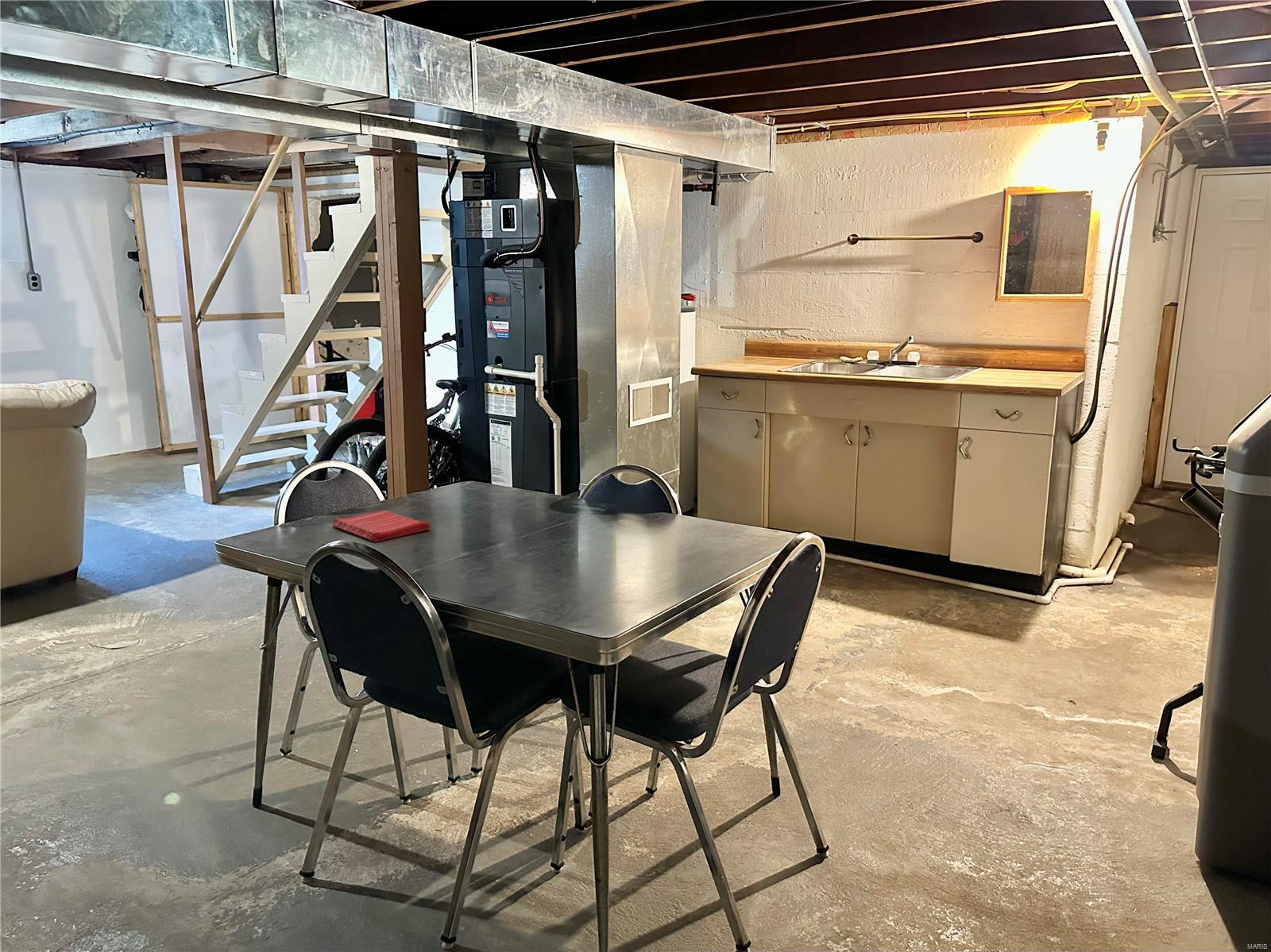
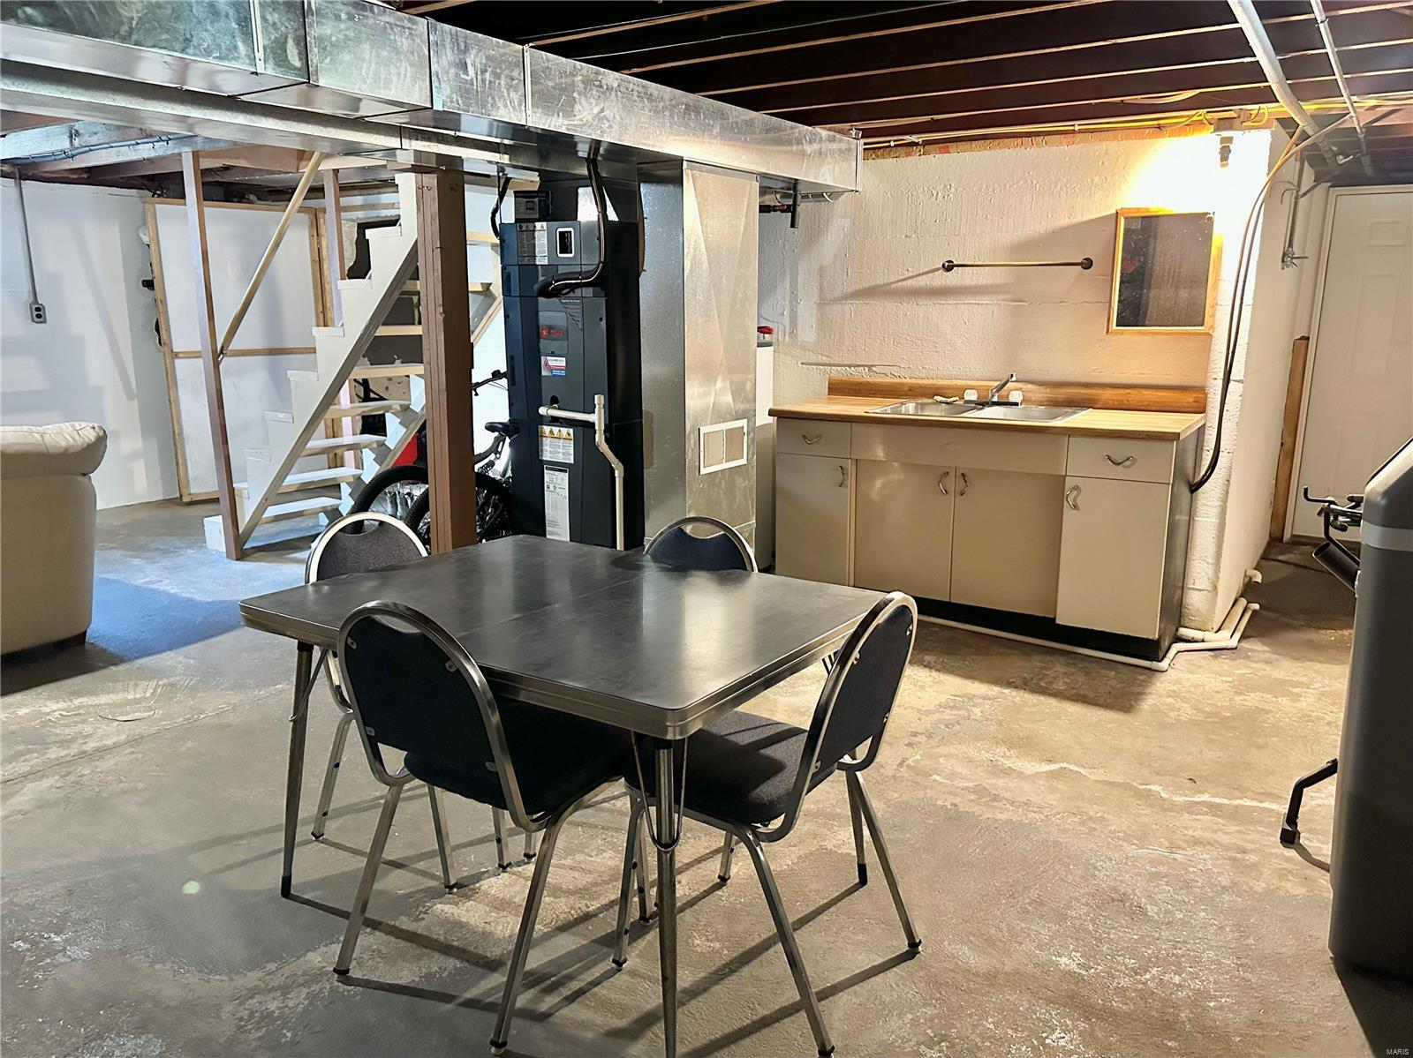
- dish towel [331,510,431,543]
